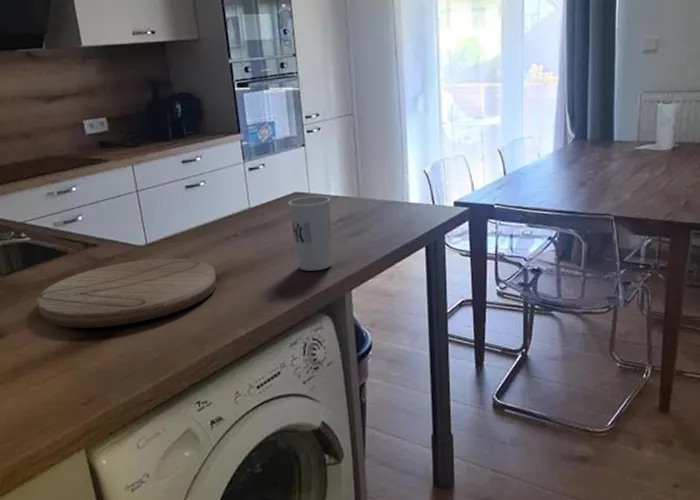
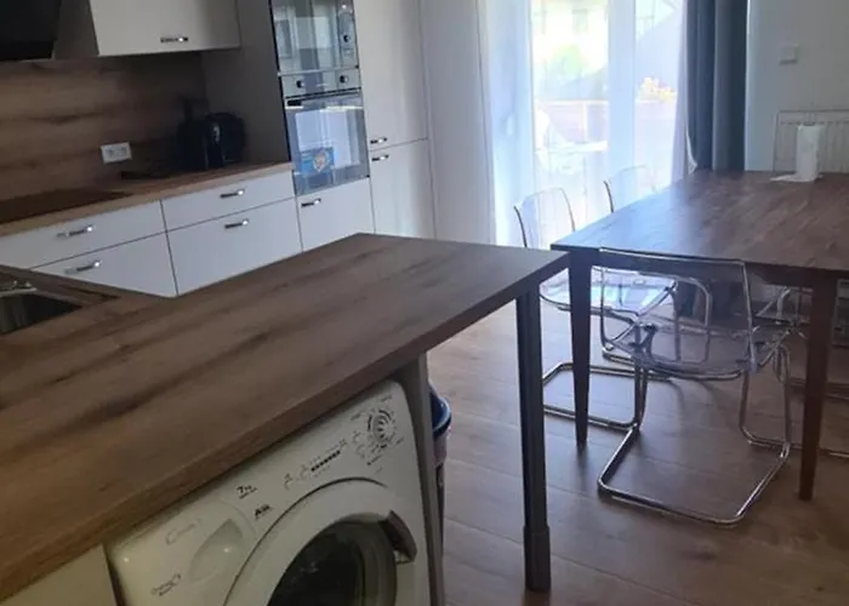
- cup [287,195,333,272]
- cutting board [36,258,218,329]
